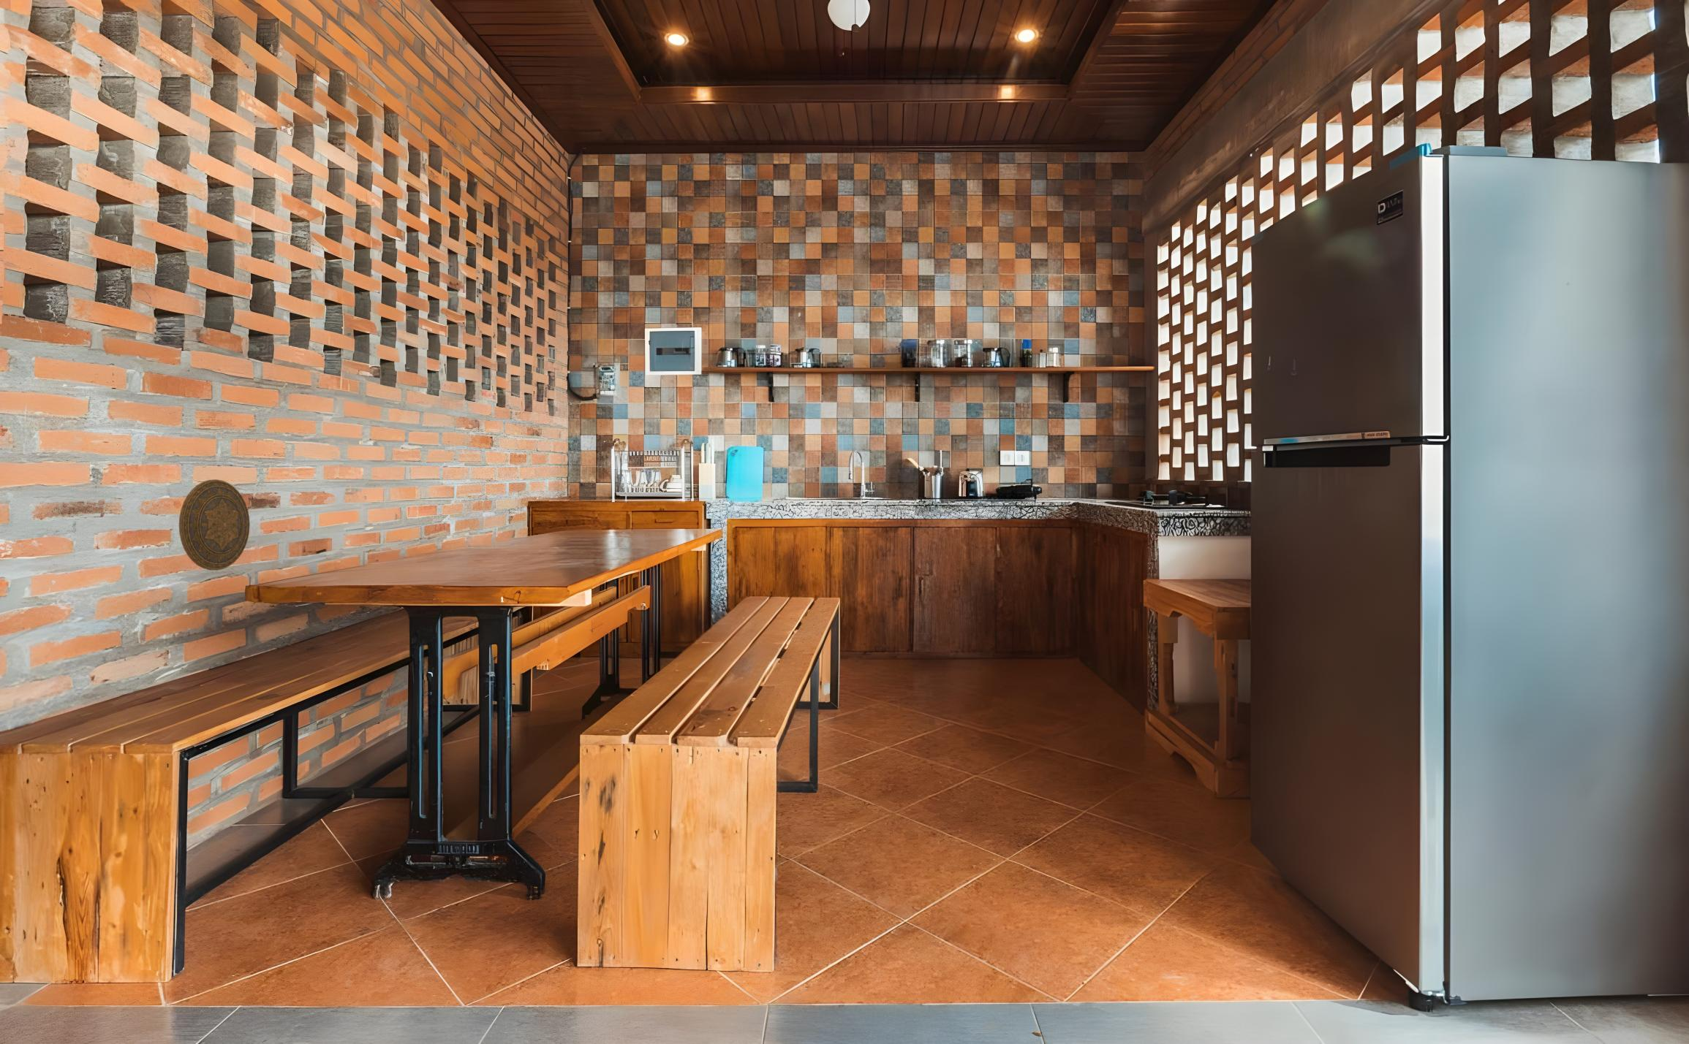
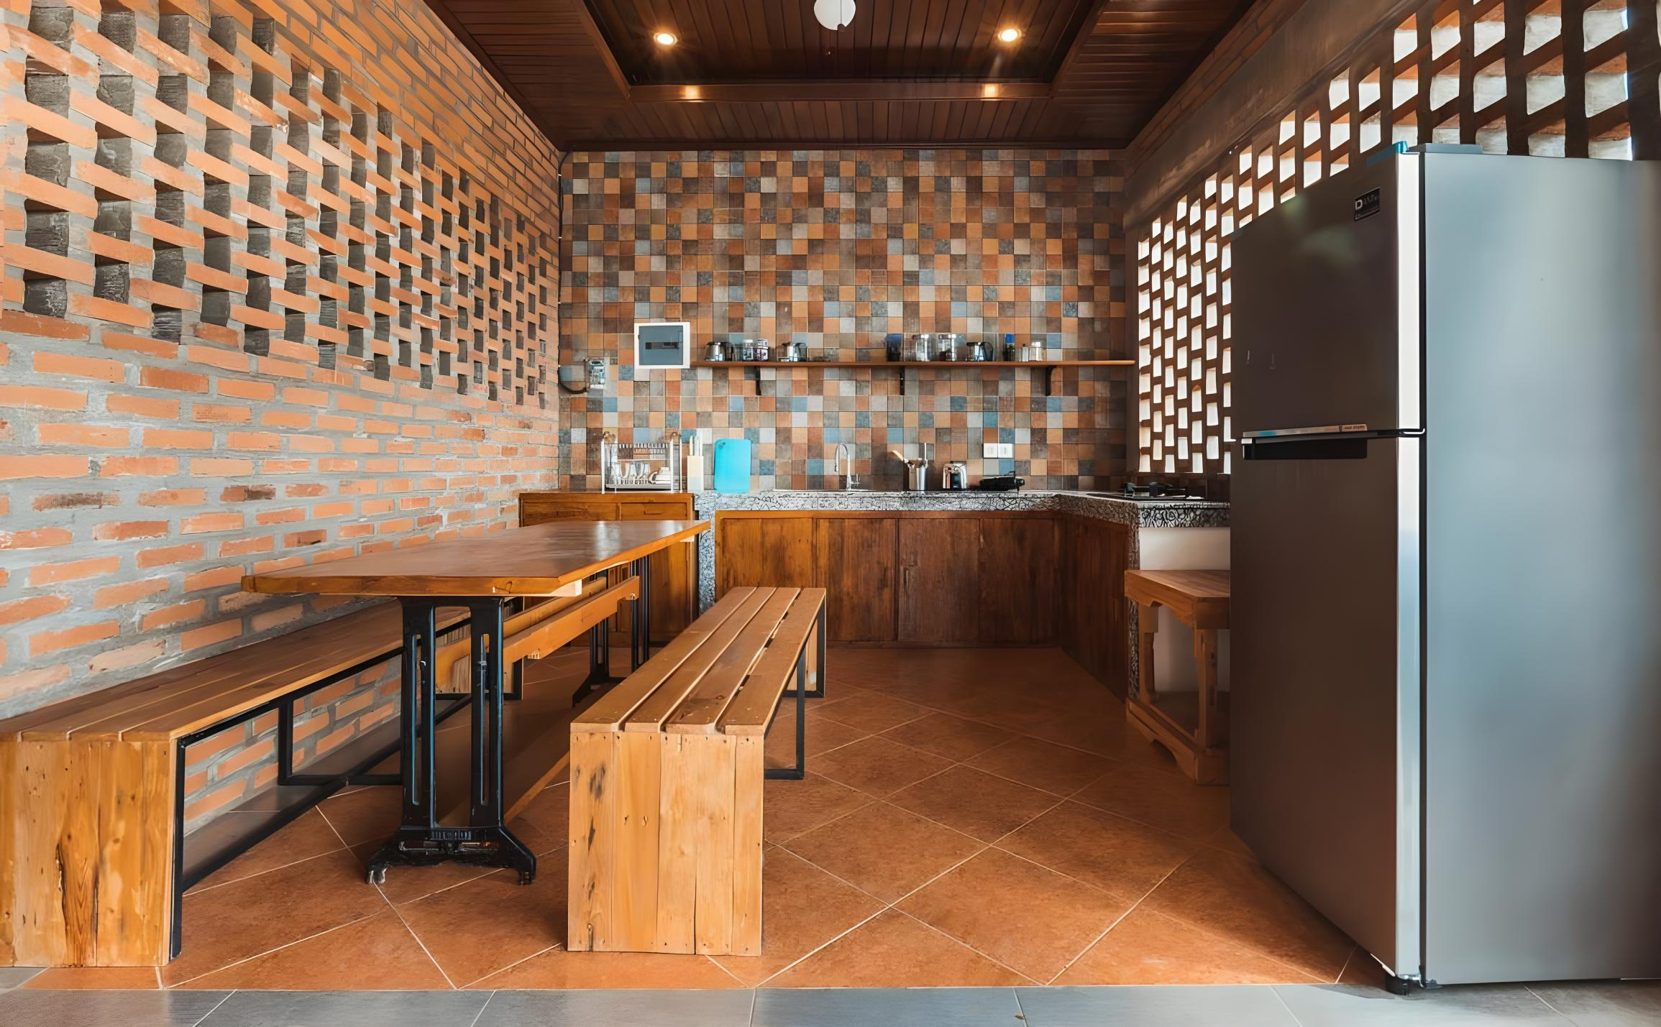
- decorative plate [179,479,251,571]
